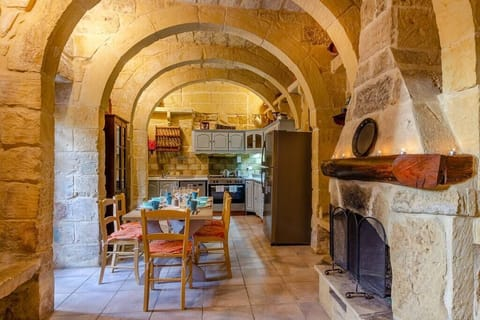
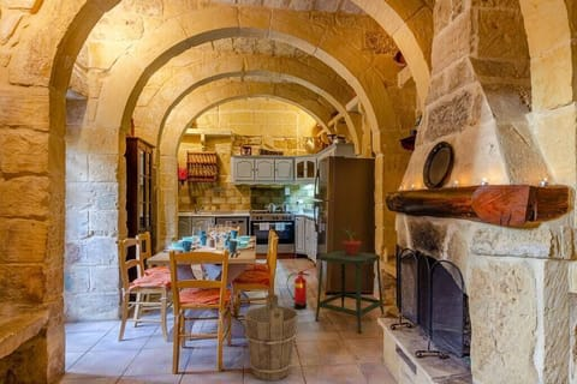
+ potted plant [340,226,362,254]
+ bucket [243,293,299,382]
+ stool [314,250,386,335]
+ fire extinguisher [285,268,310,311]
